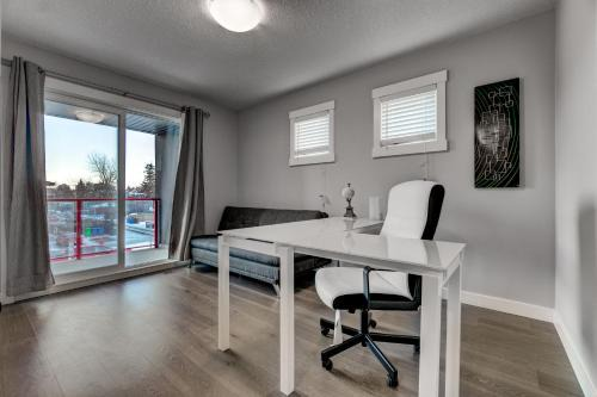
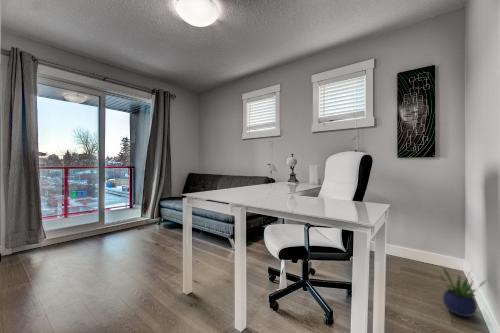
+ potted plant [439,265,488,318]
